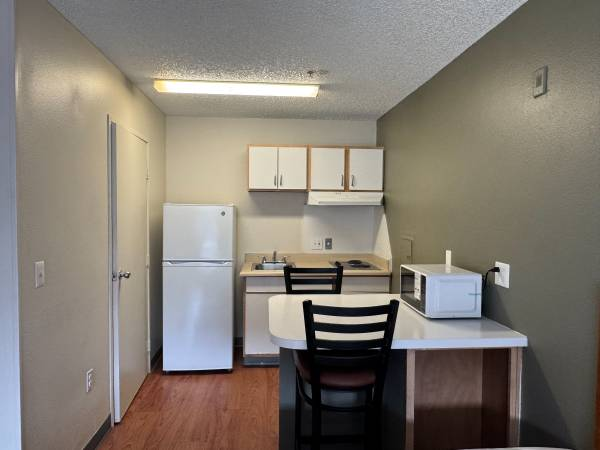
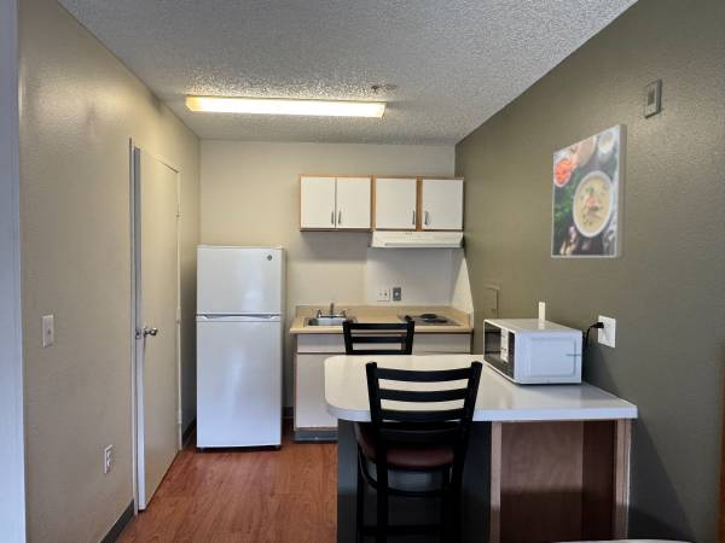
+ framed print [551,123,628,258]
